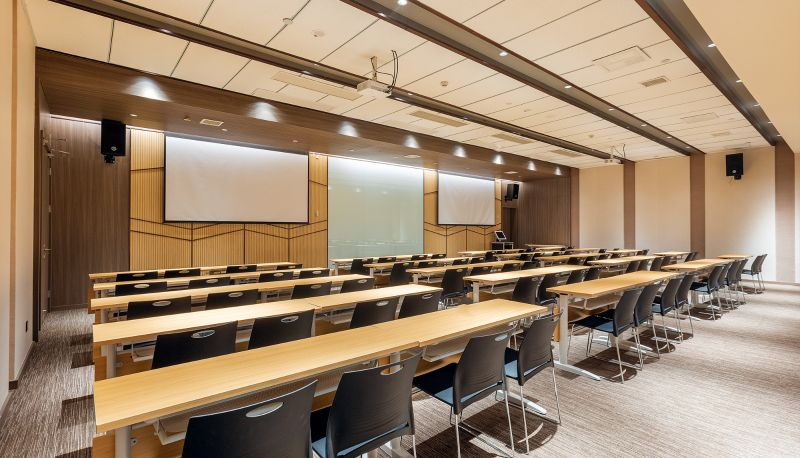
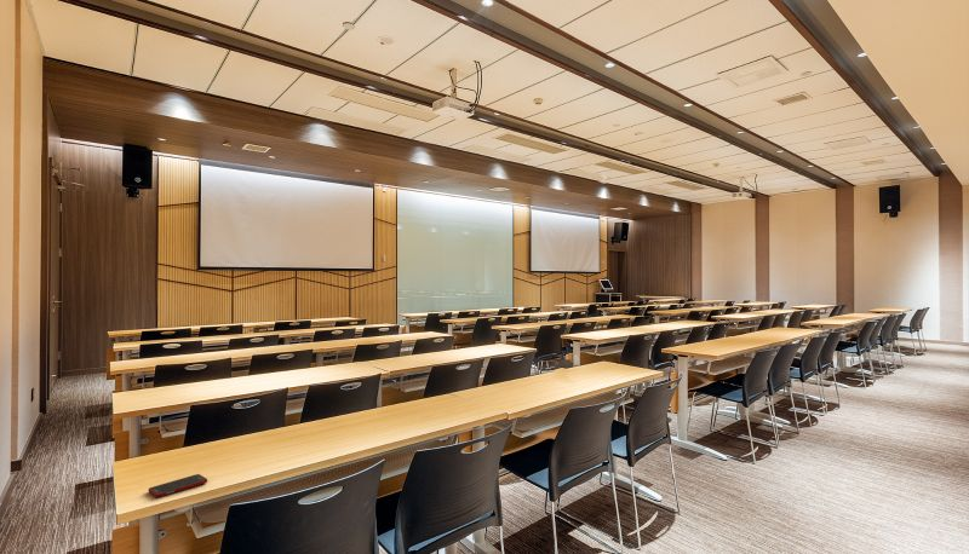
+ cell phone [148,473,208,498]
